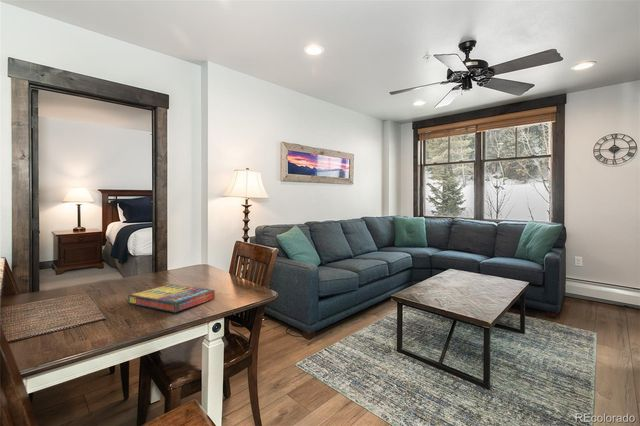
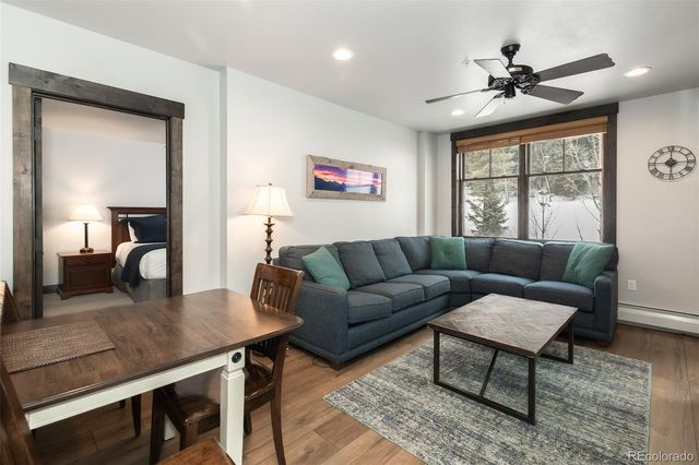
- game compilation box [127,283,216,313]
